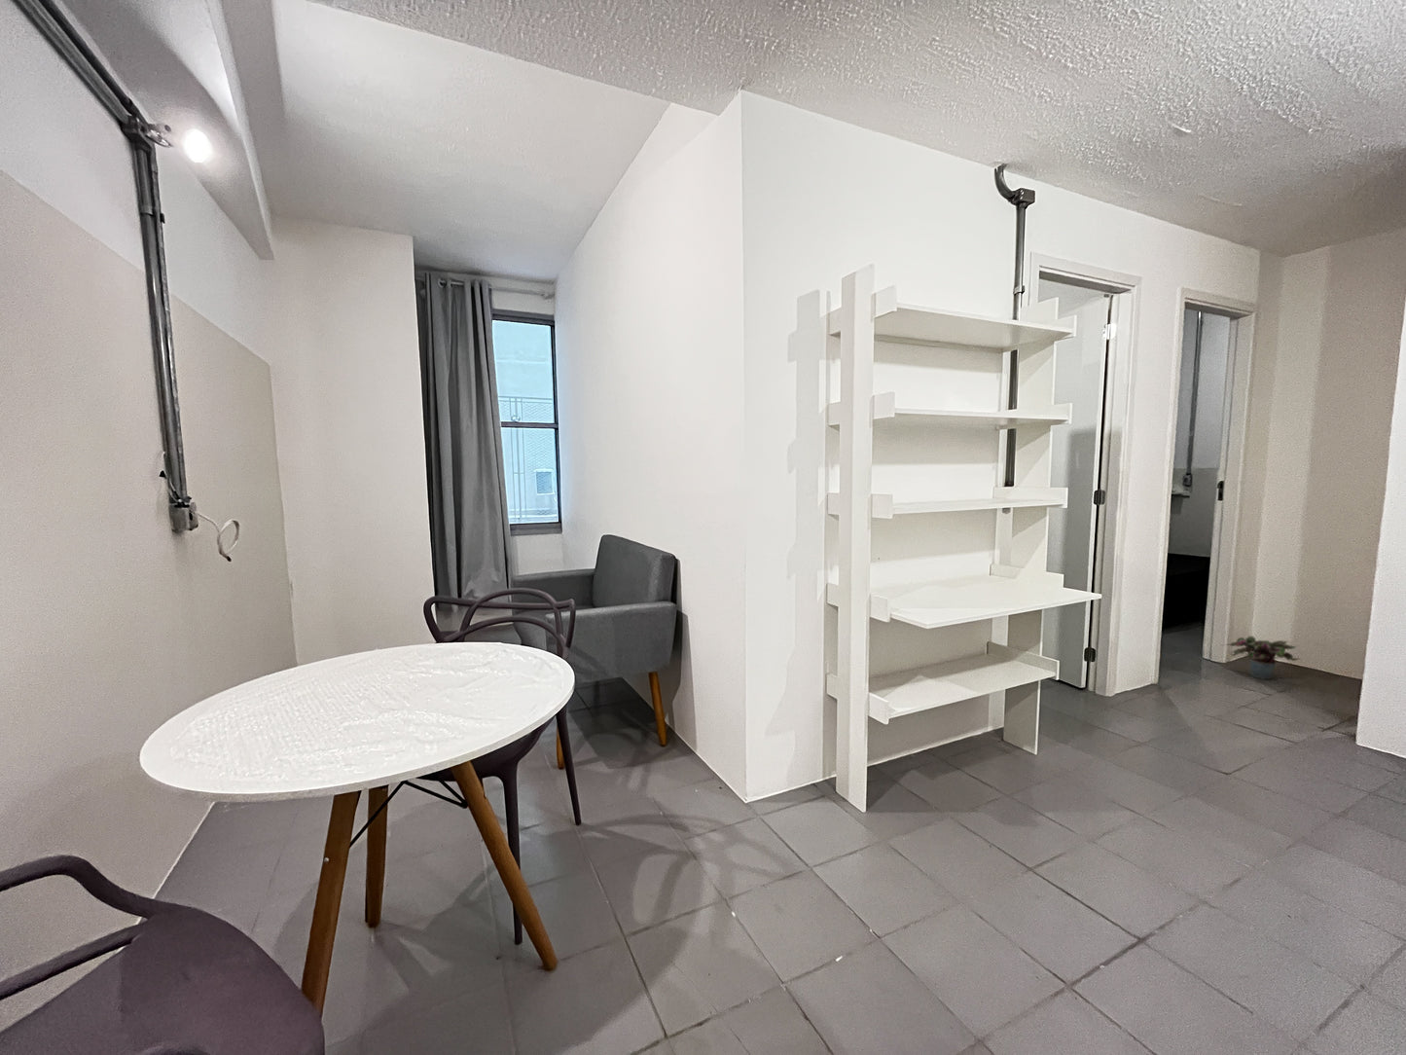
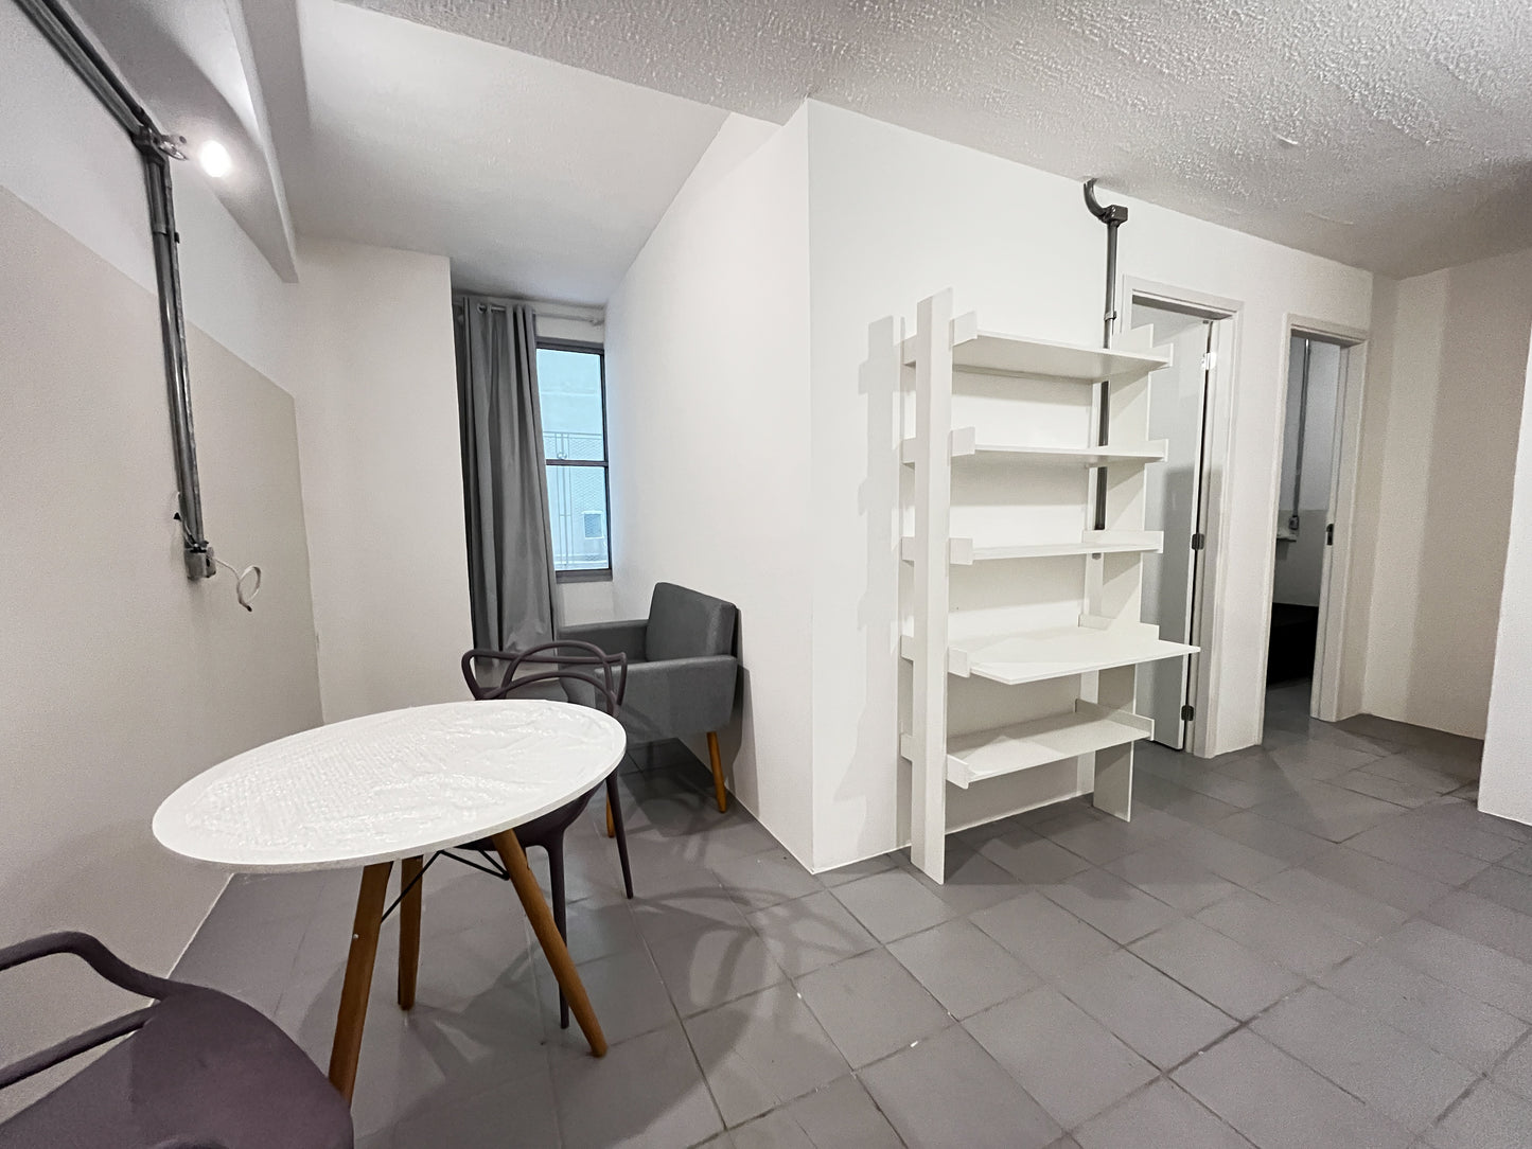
- potted plant [1221,635,1302,680]
